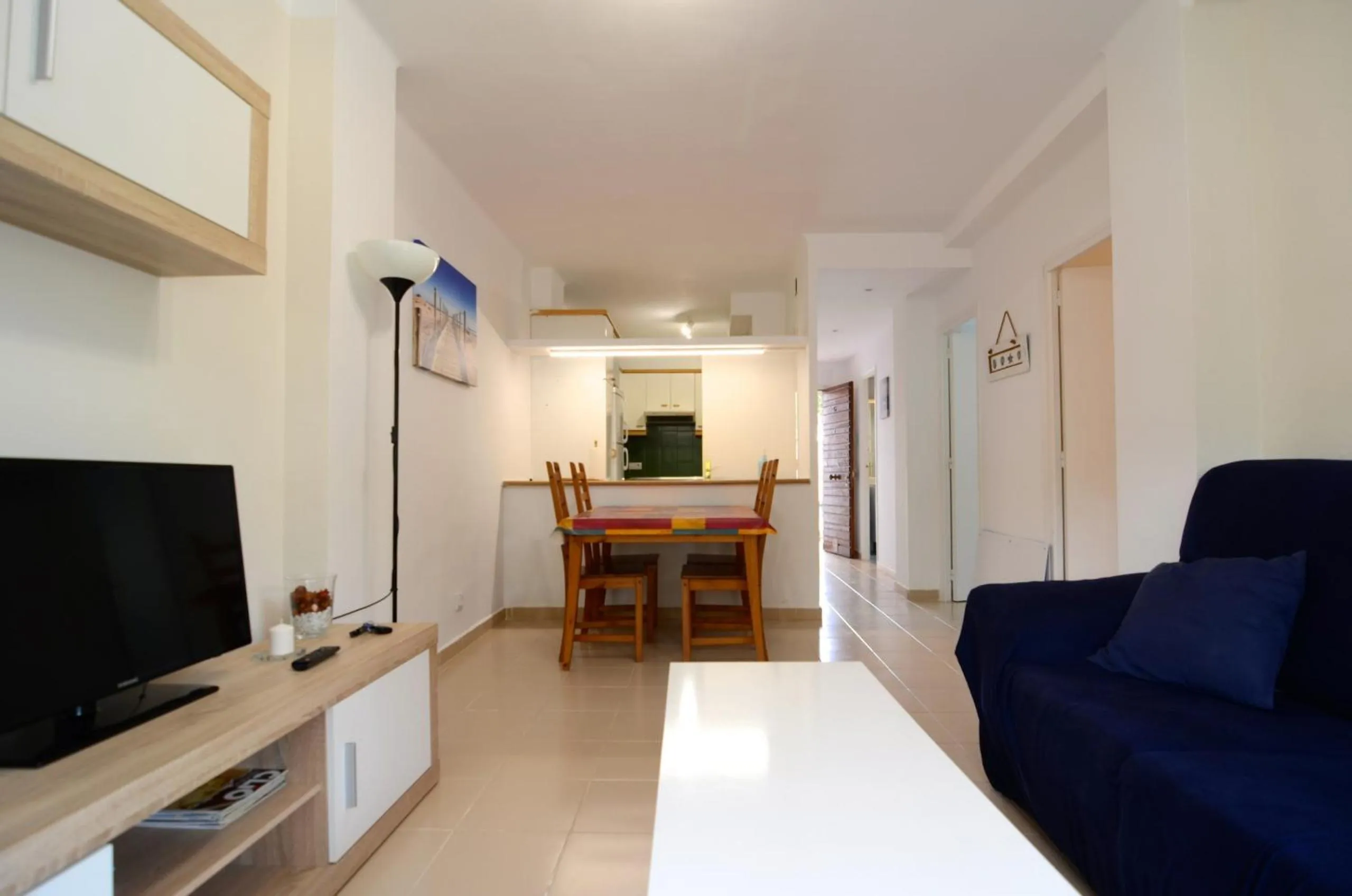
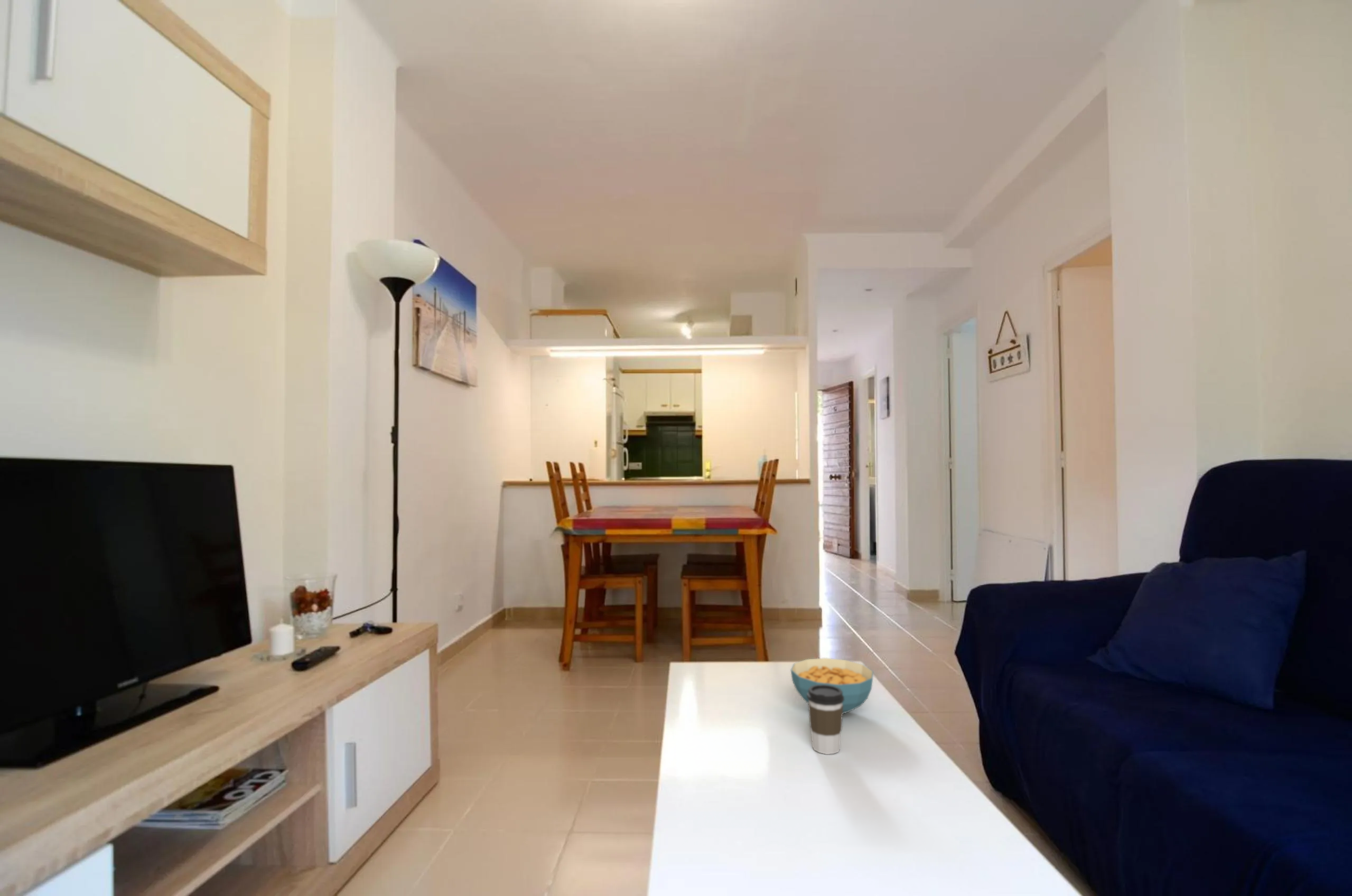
+ cereal bowl [790,657,874,714]
+ coffee cup [807,685,844,755]
